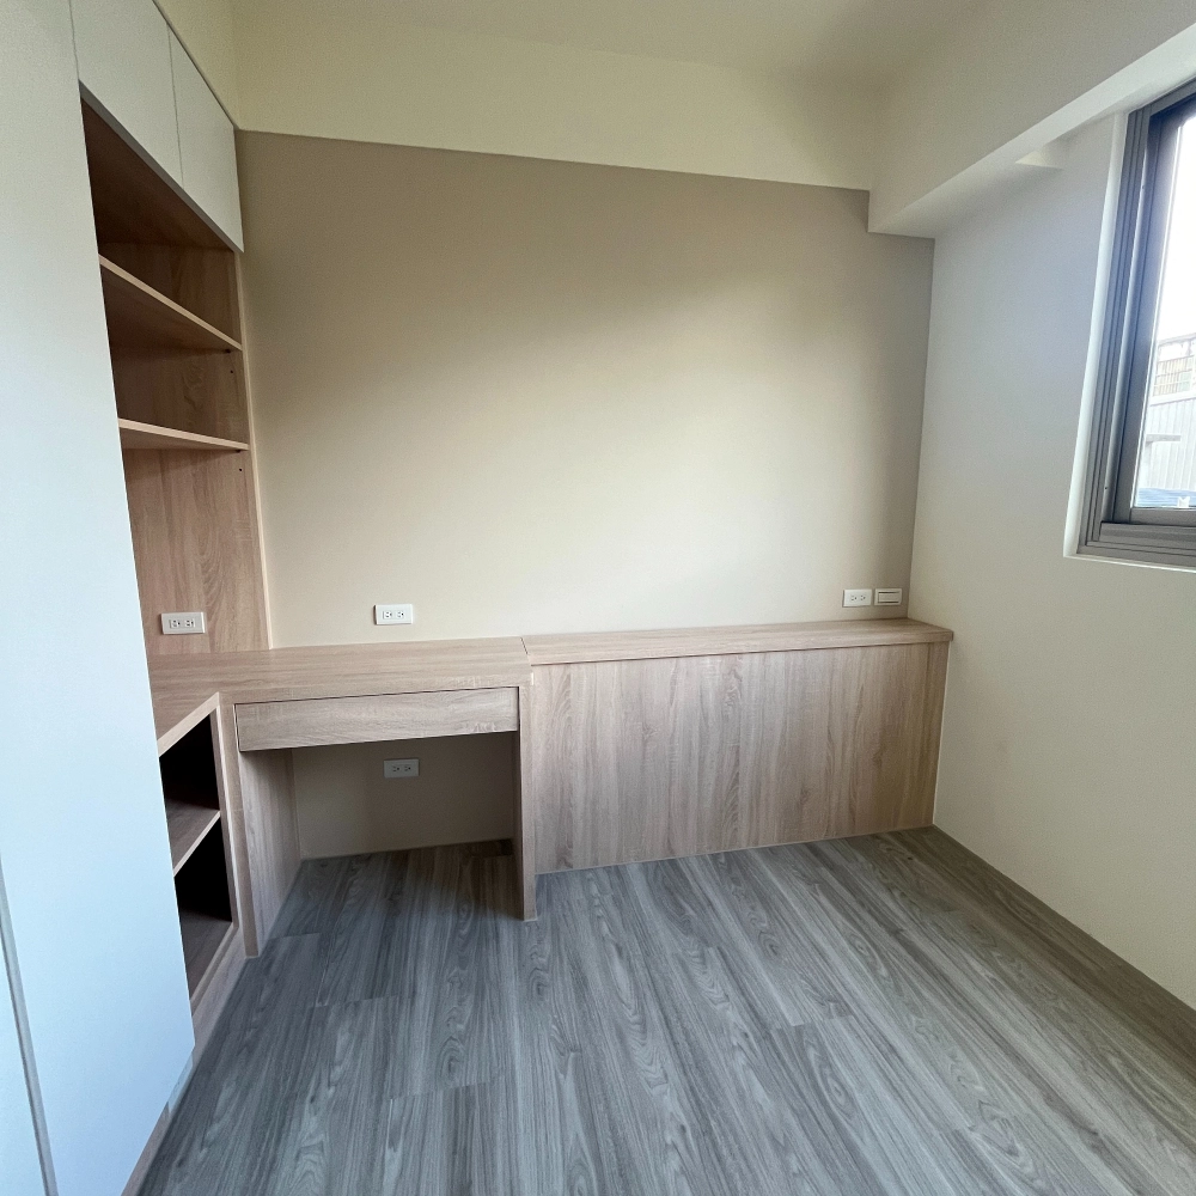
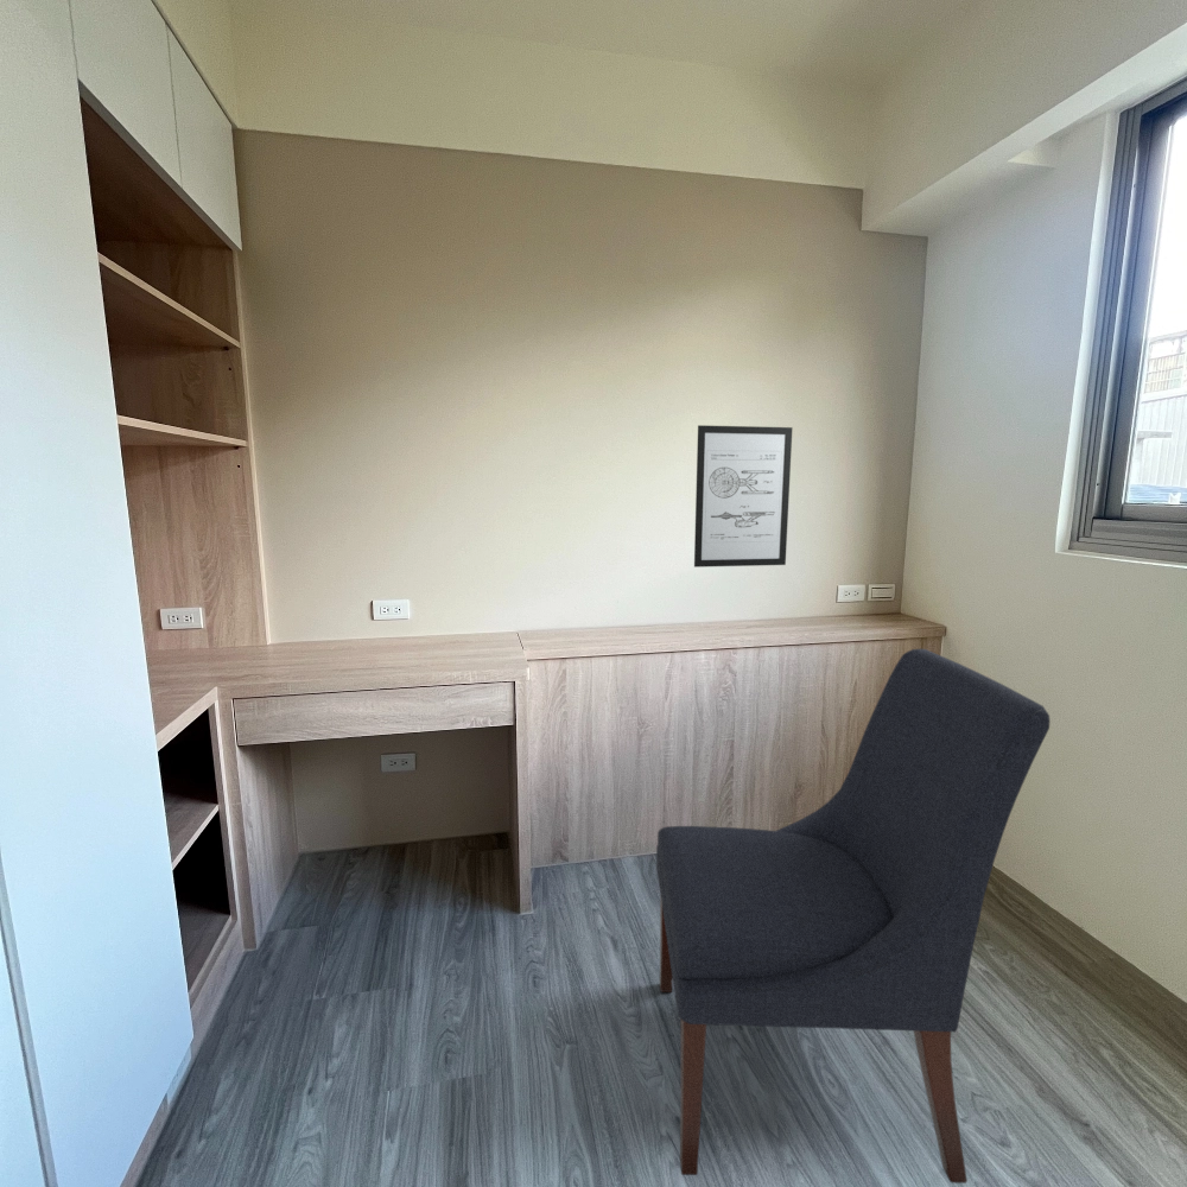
+ wall art [693,424,794,569]
+ chair [655,648,1052,1185]
